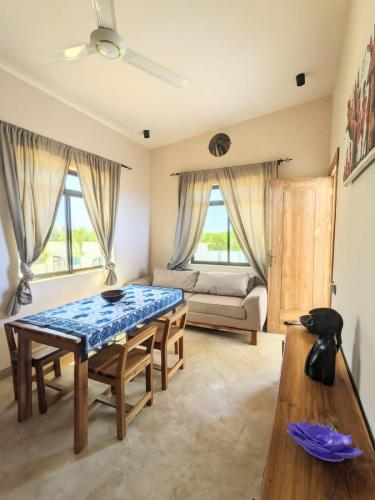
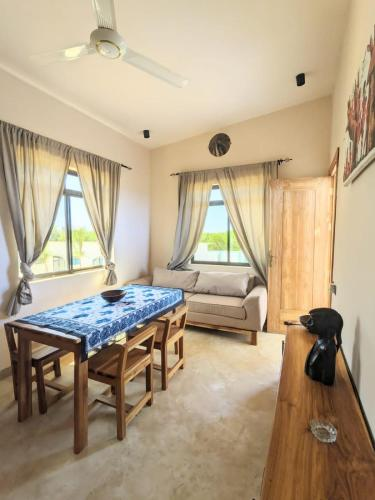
- decorative bowl [286,419,365,463]
